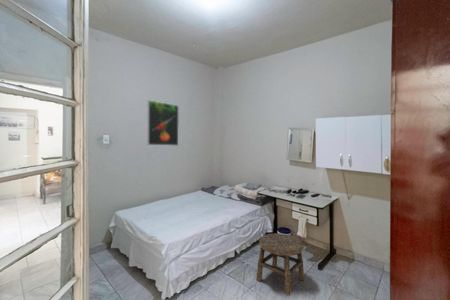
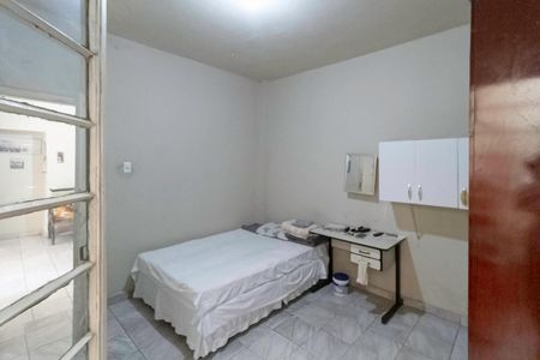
- stool [255,233,305,297]
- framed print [146,99,180,147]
